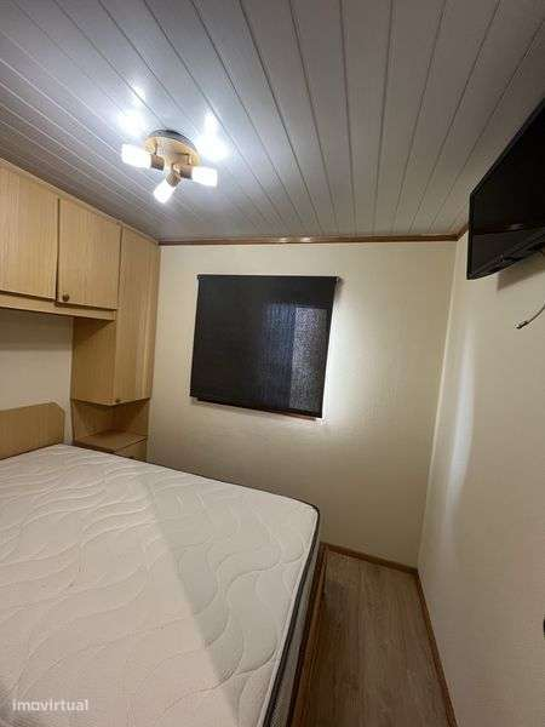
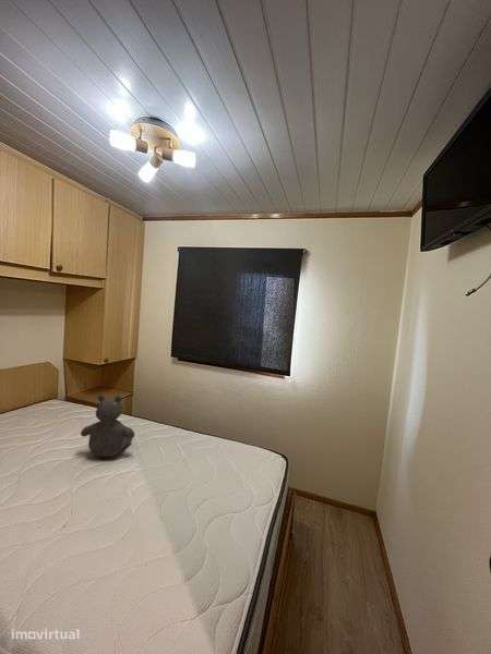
+ teddy bear [80,393,135,458]
